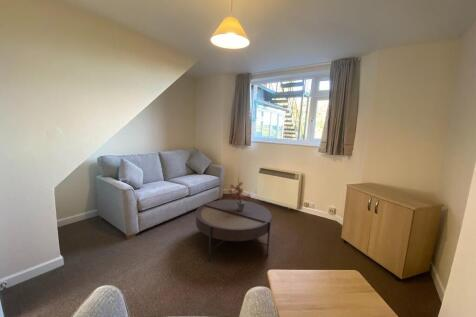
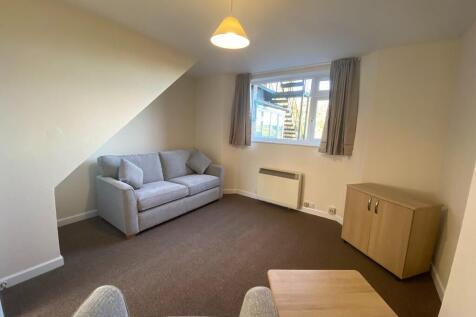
- coffee table [195,199,273,262]
- potted plant [227,177,255,210]
